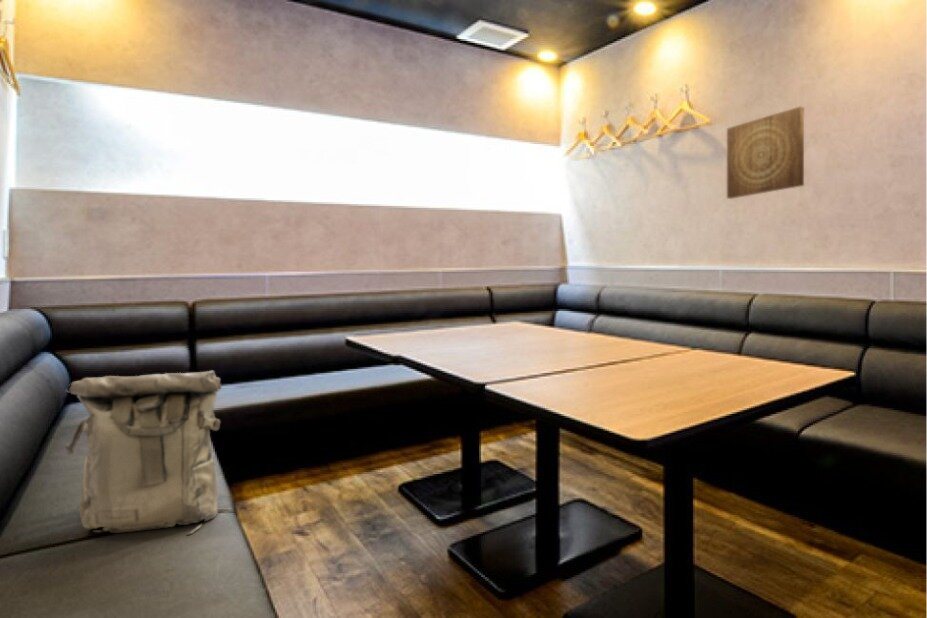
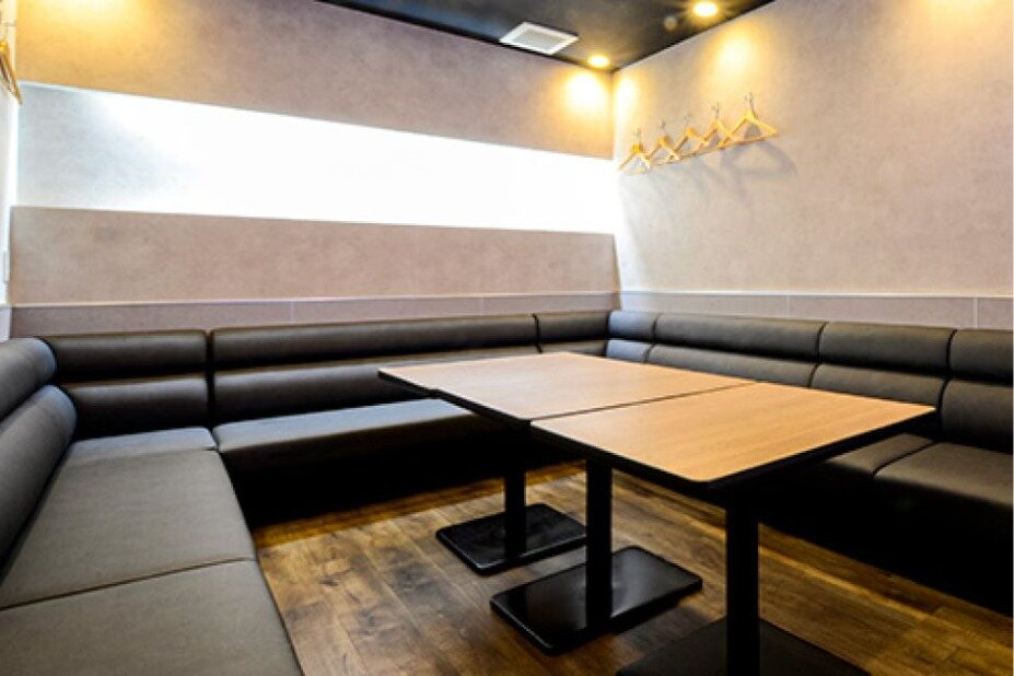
- wall art [726,105,805,200]
- backpack [63,370,223,535]
